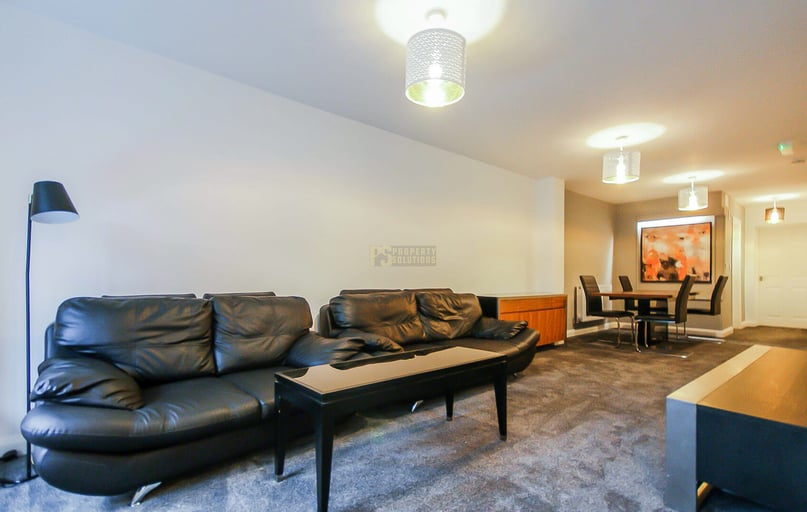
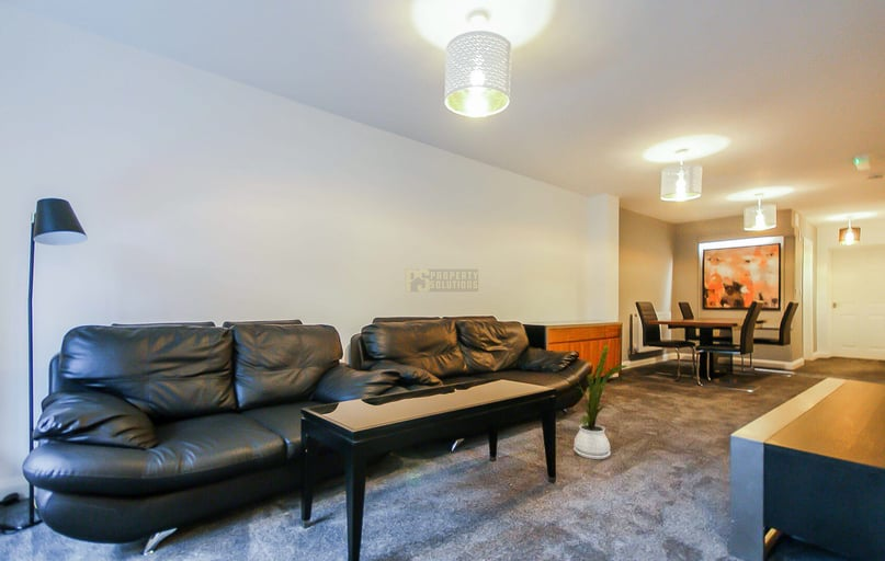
+ house plant [567,343,627,460]
